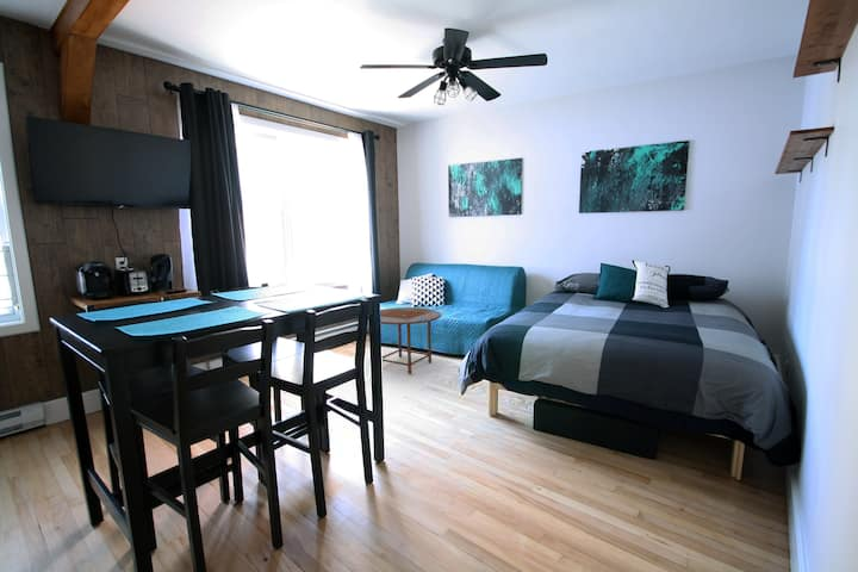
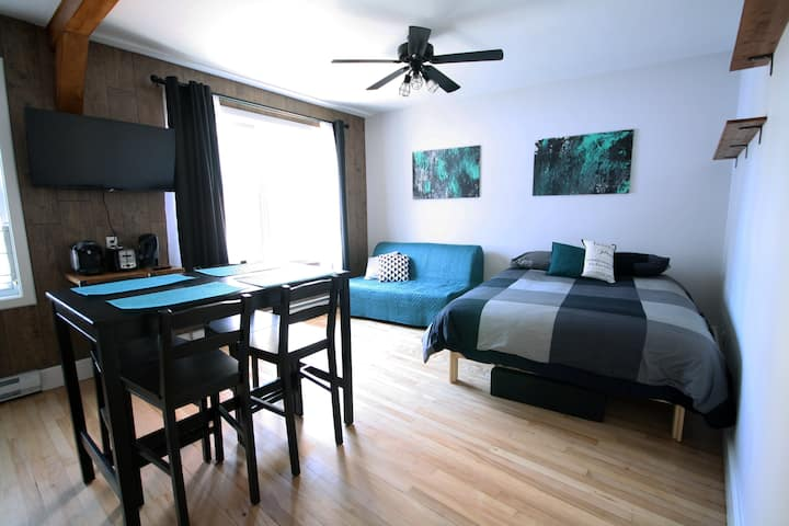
- side table [379,306,443,375]
